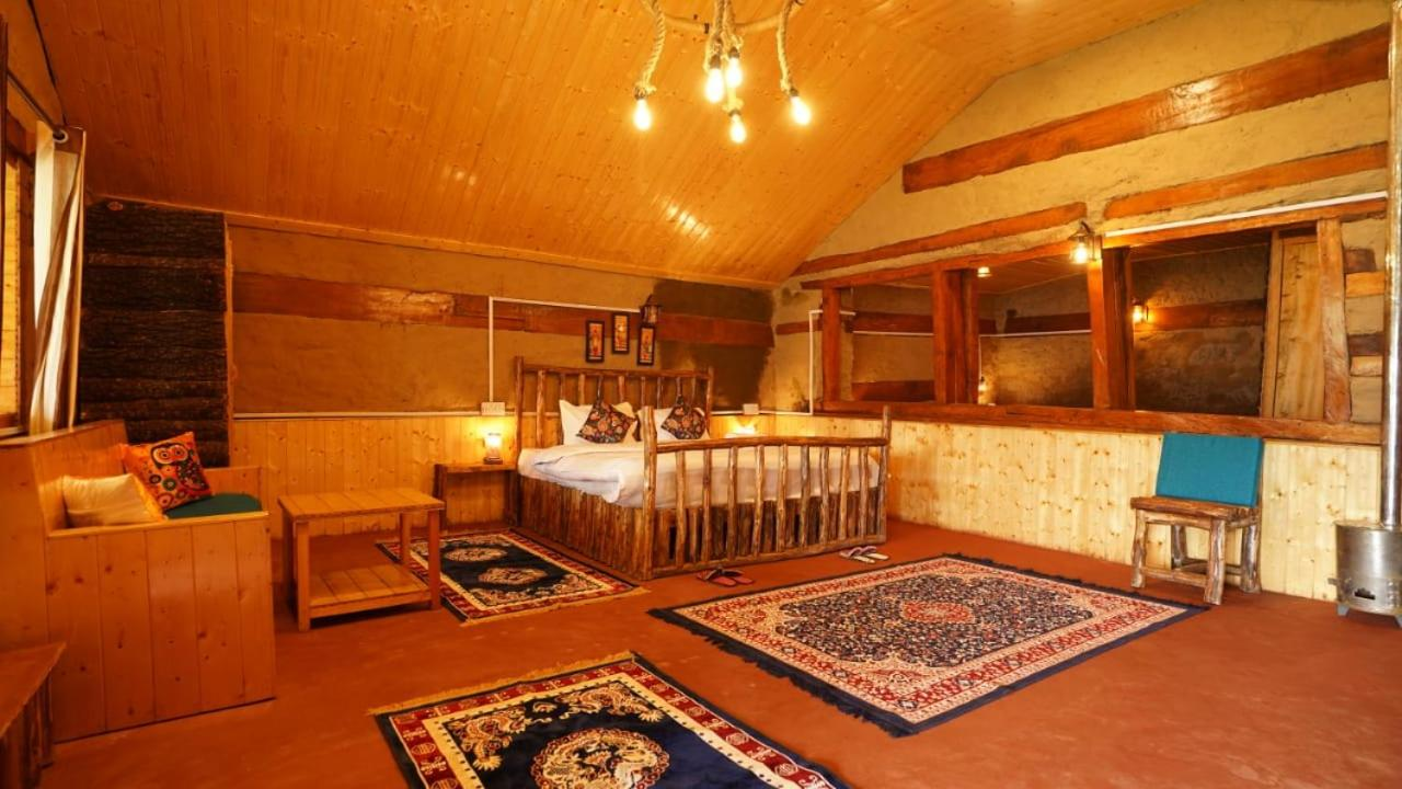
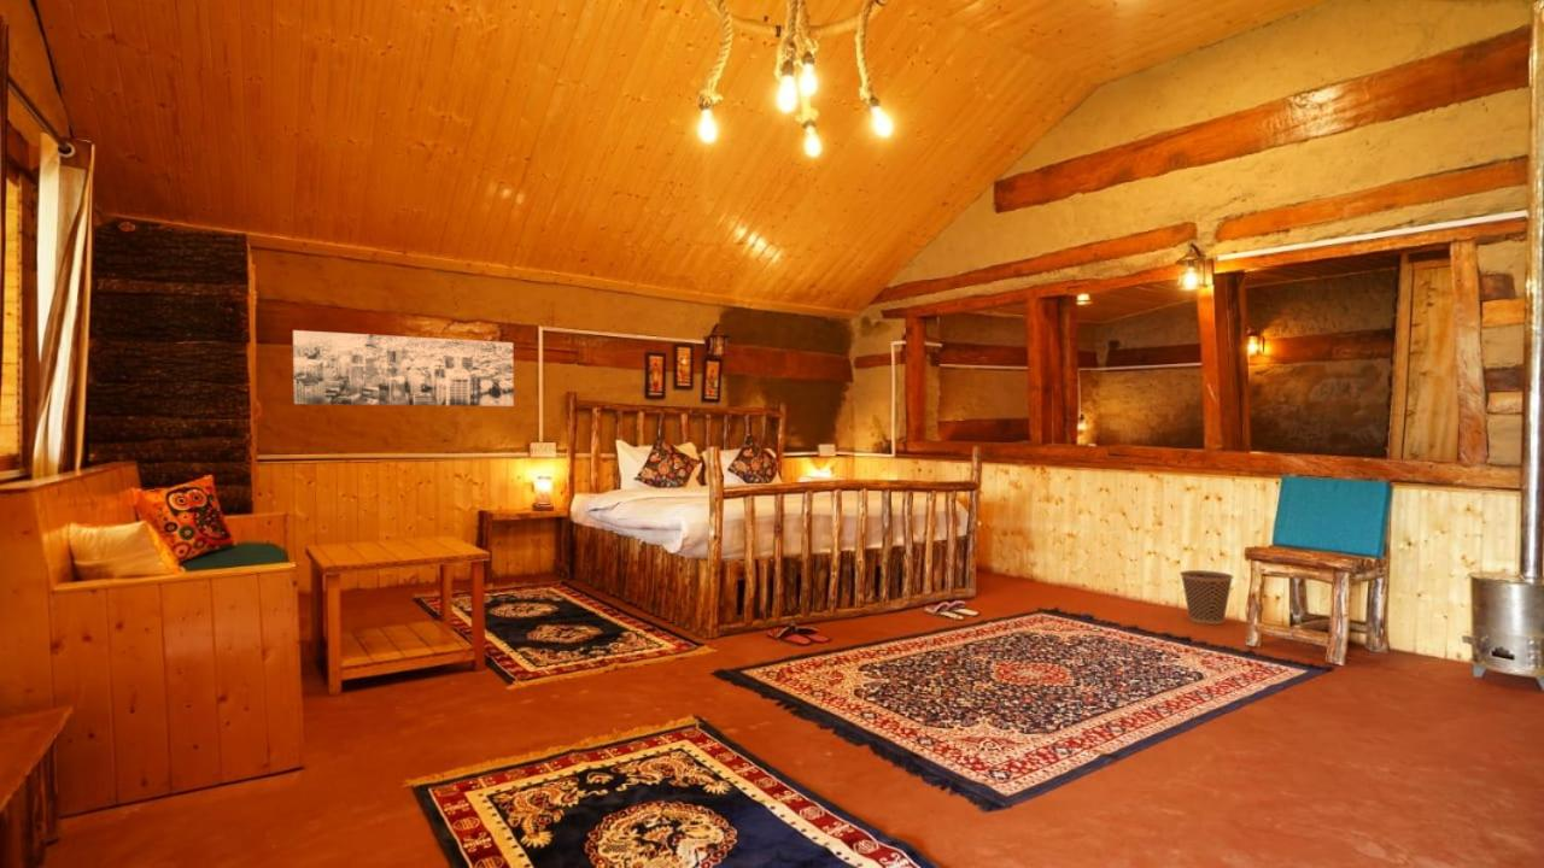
+ wall art [292,329,515,407]
+ wastebasket [1179,569,1234,626]
